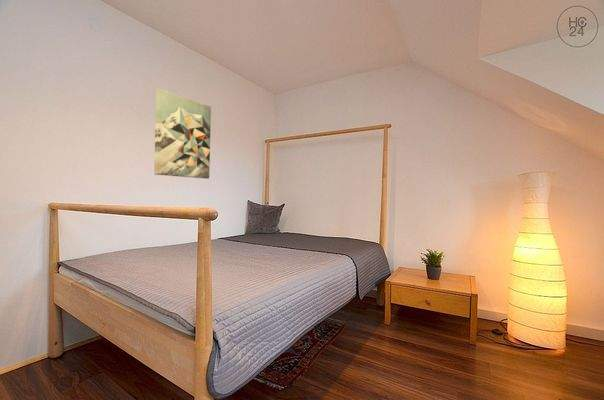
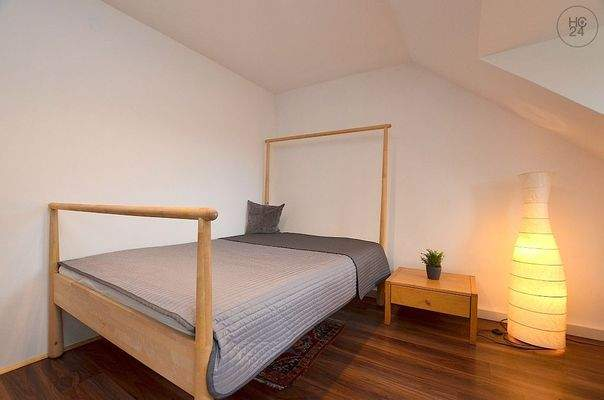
- wall art [153,88,212,180]
